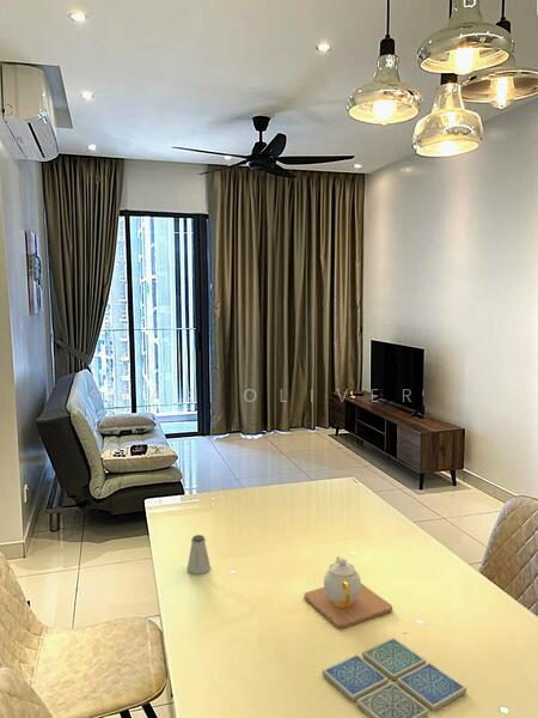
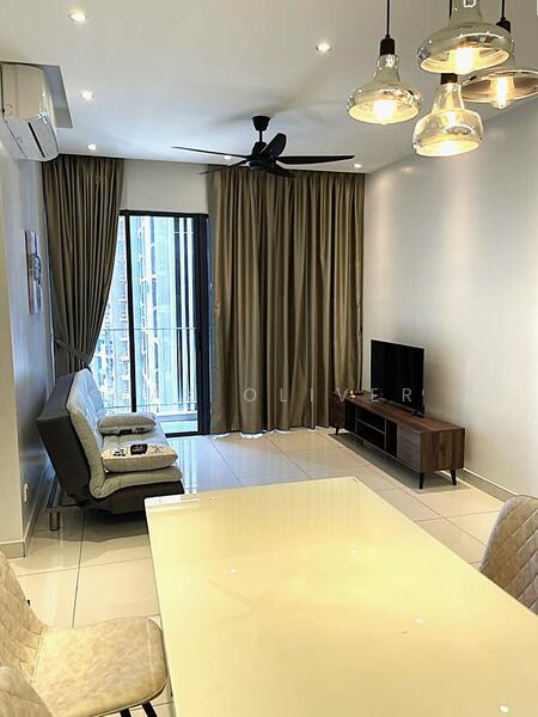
- drink coaster [322,637,467,718]
- saltshaker [187,534,212,576]
- teapot [302,555,393,629]
